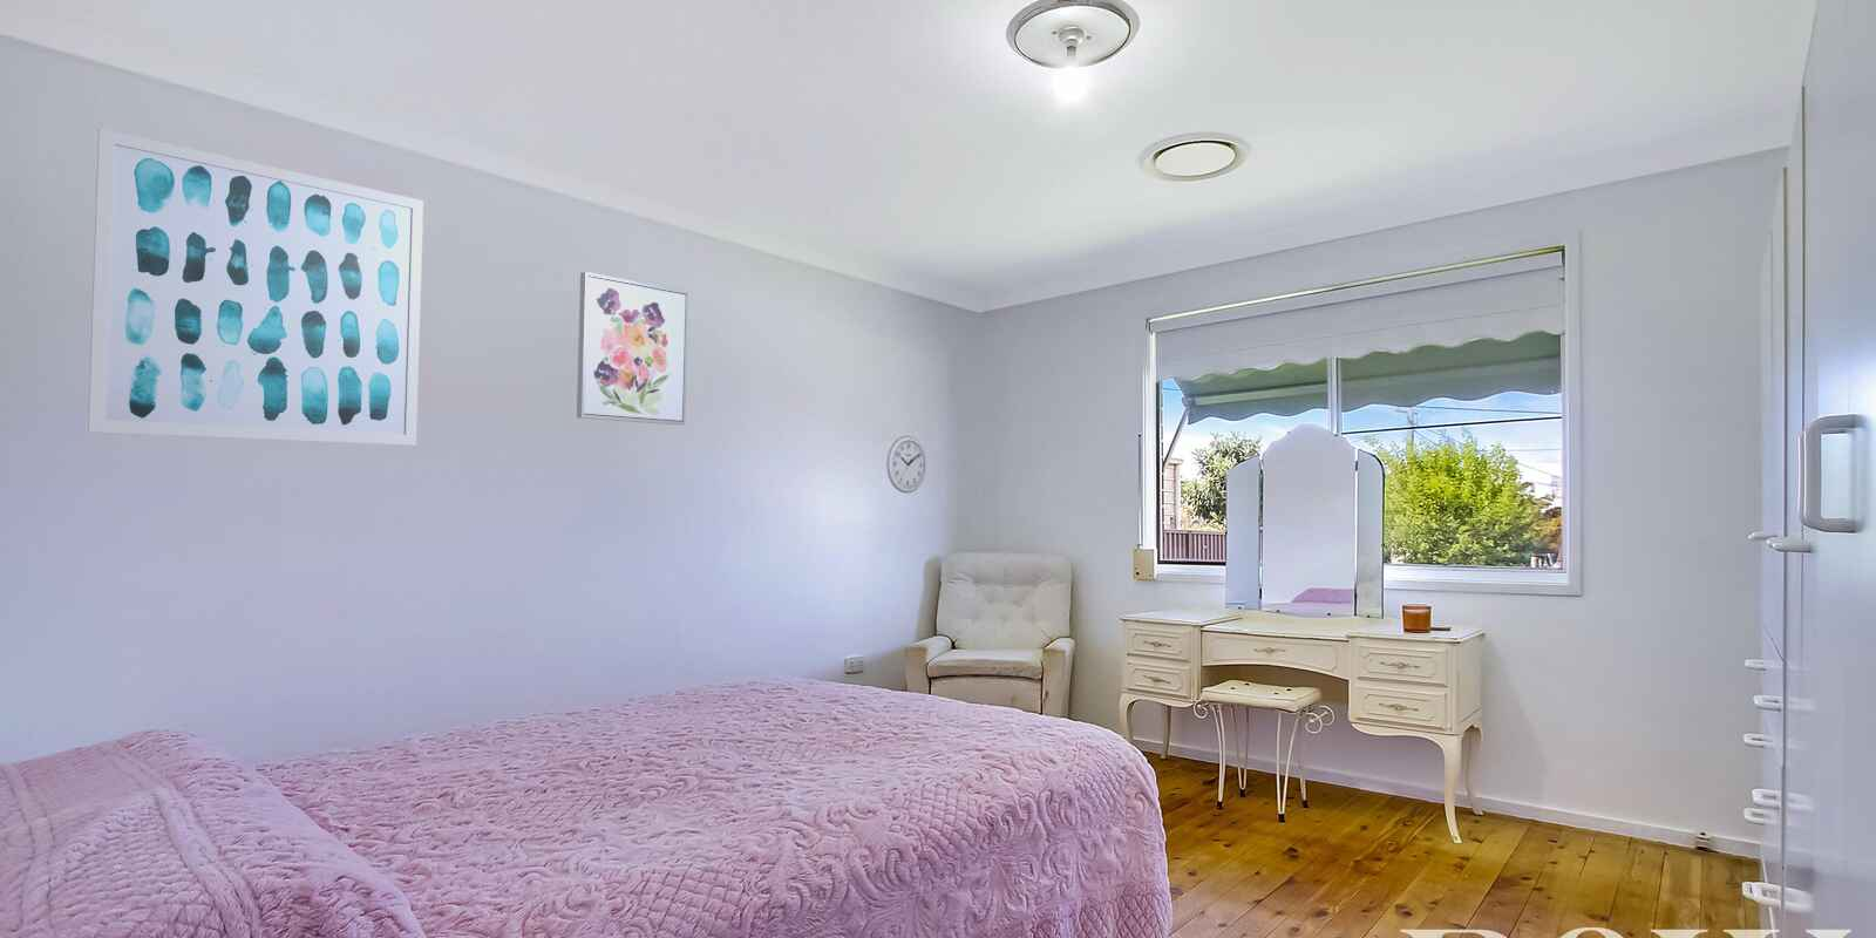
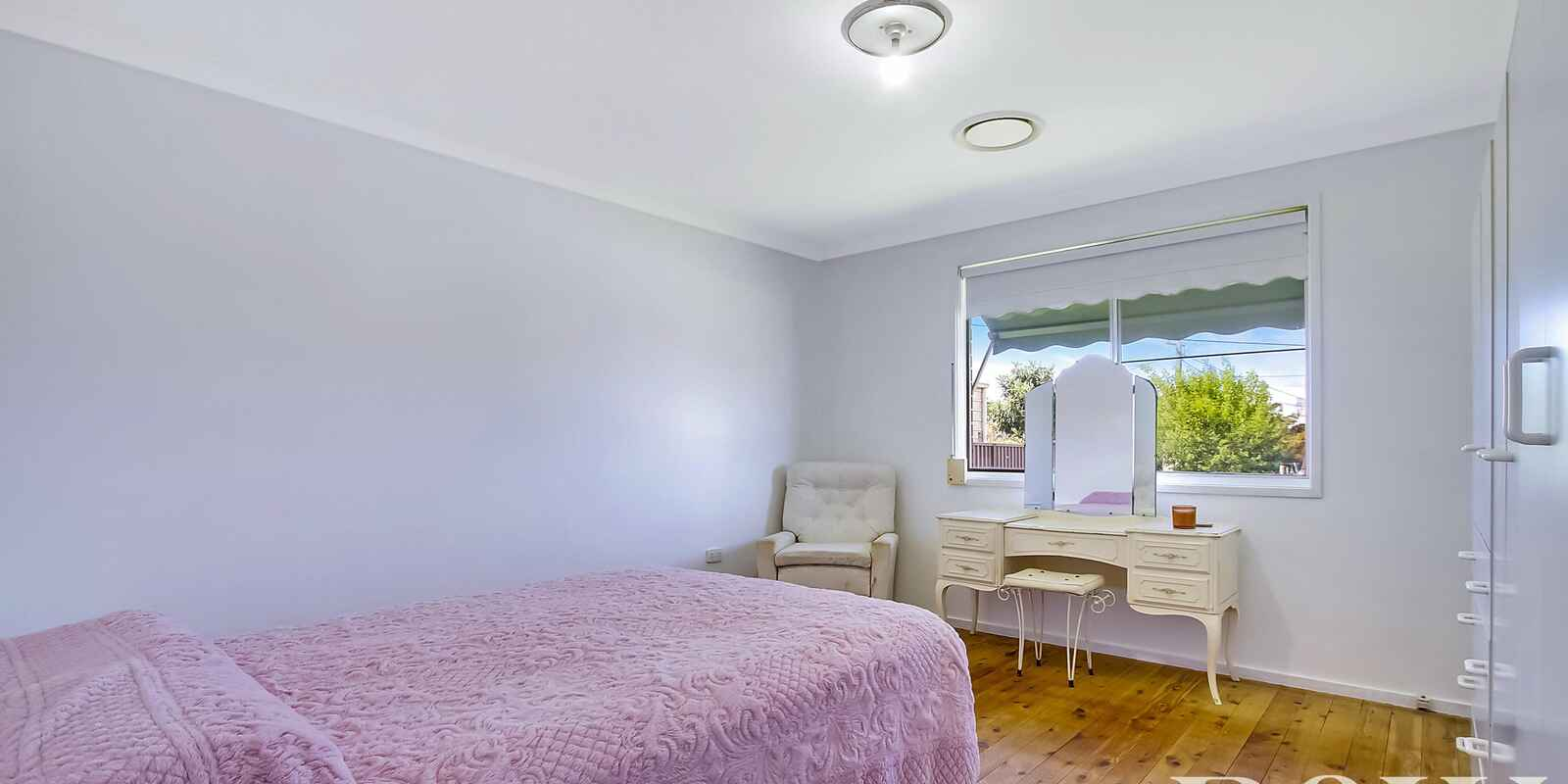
- wall art [87,128,425,446]
- wall clock [885,436,927,494]
- wall art [575,270,689,426]
